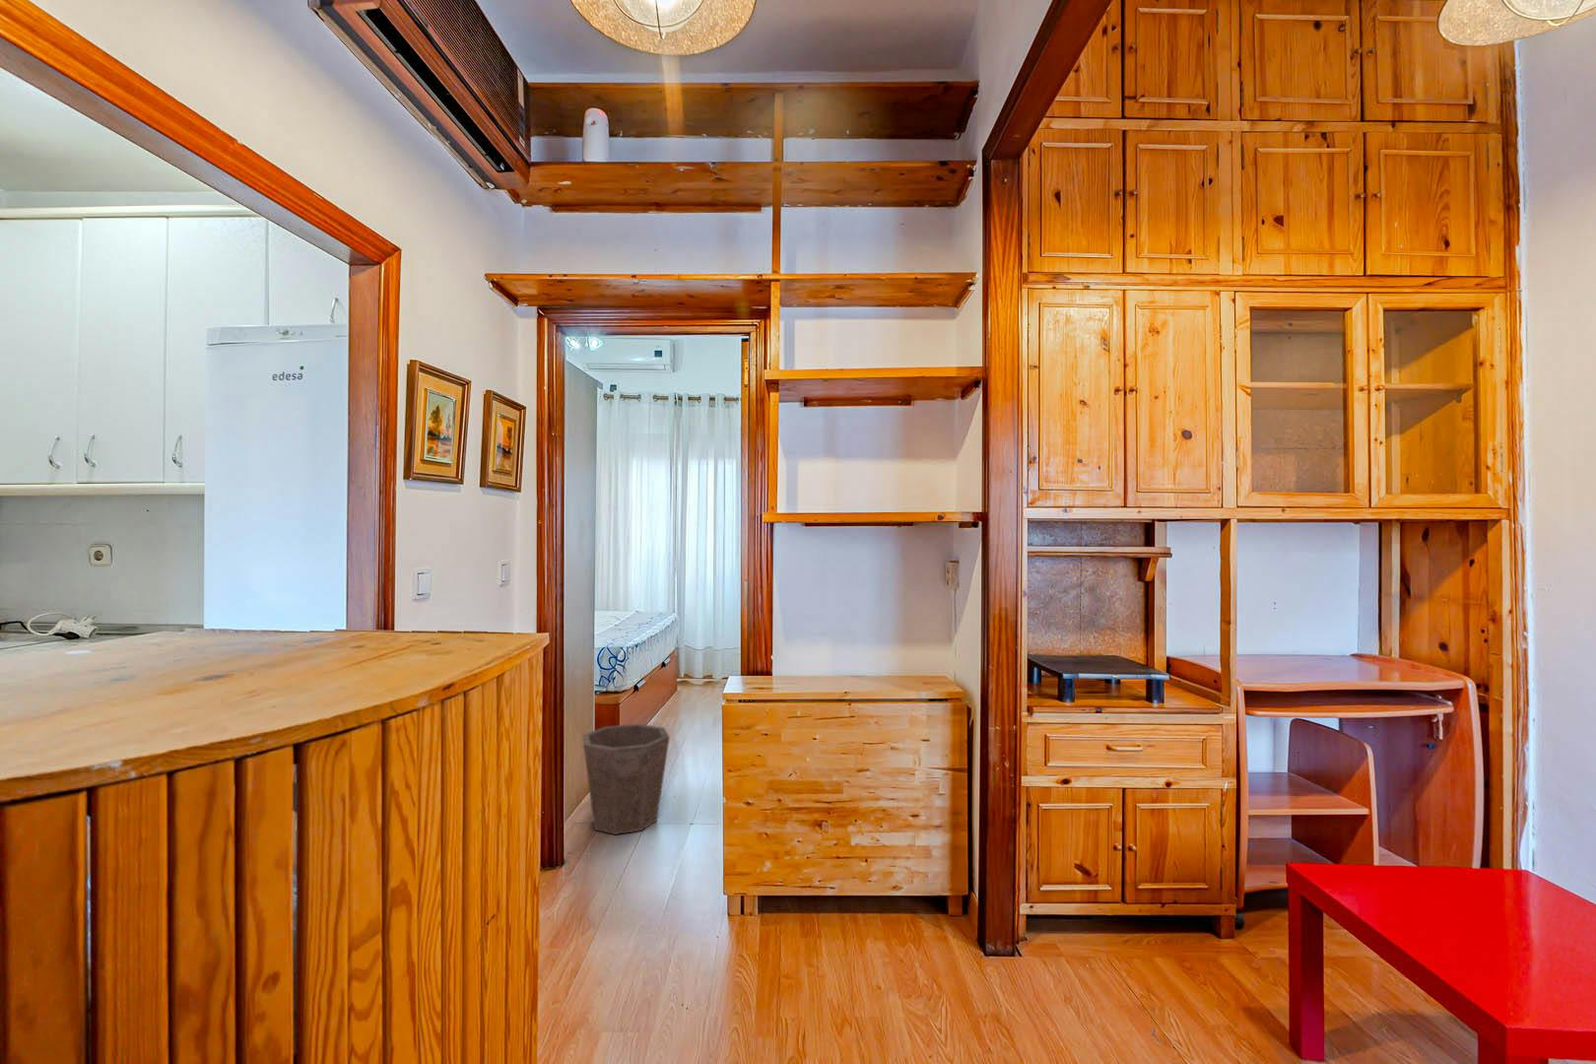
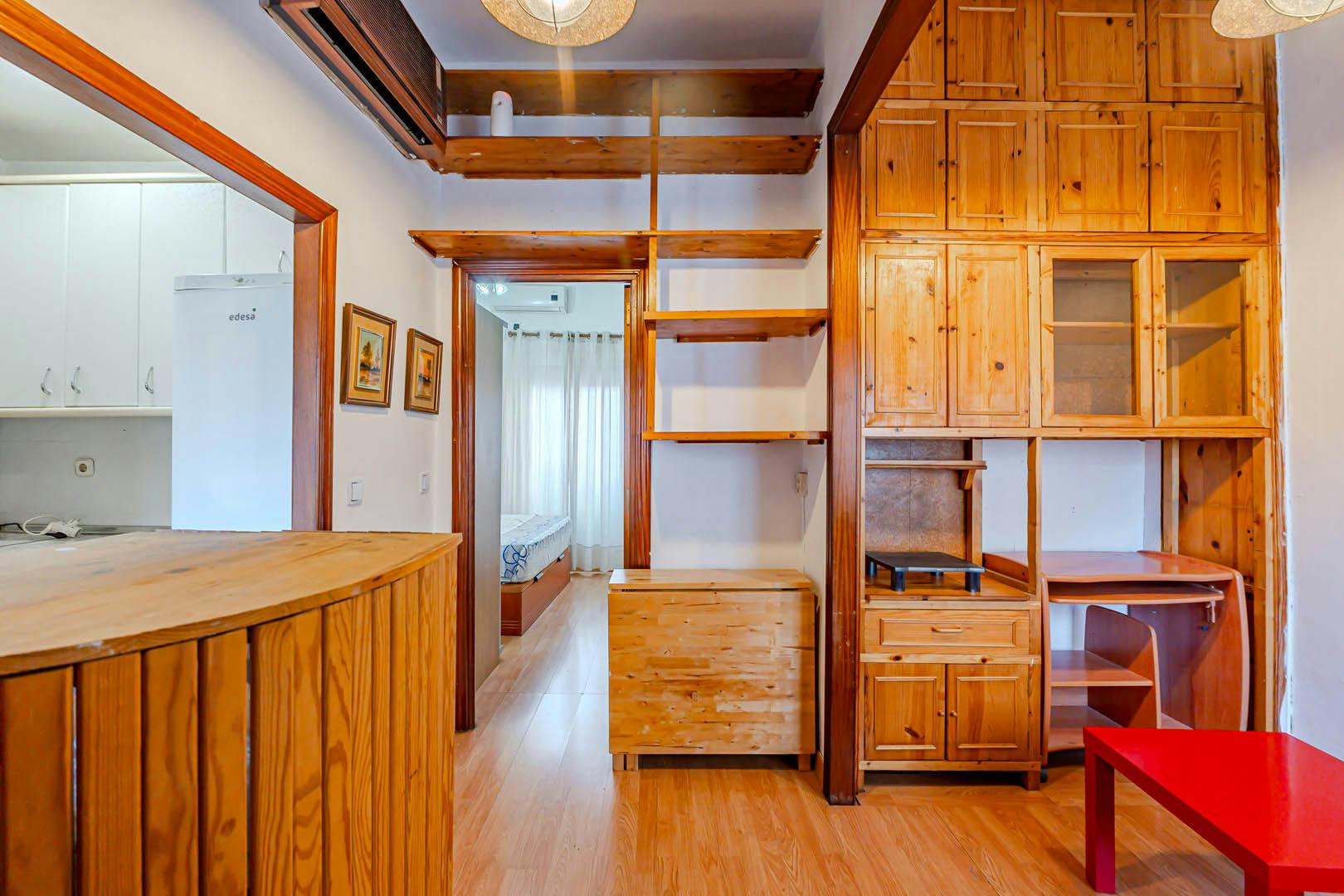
- waste bin [581,723,670,836]
